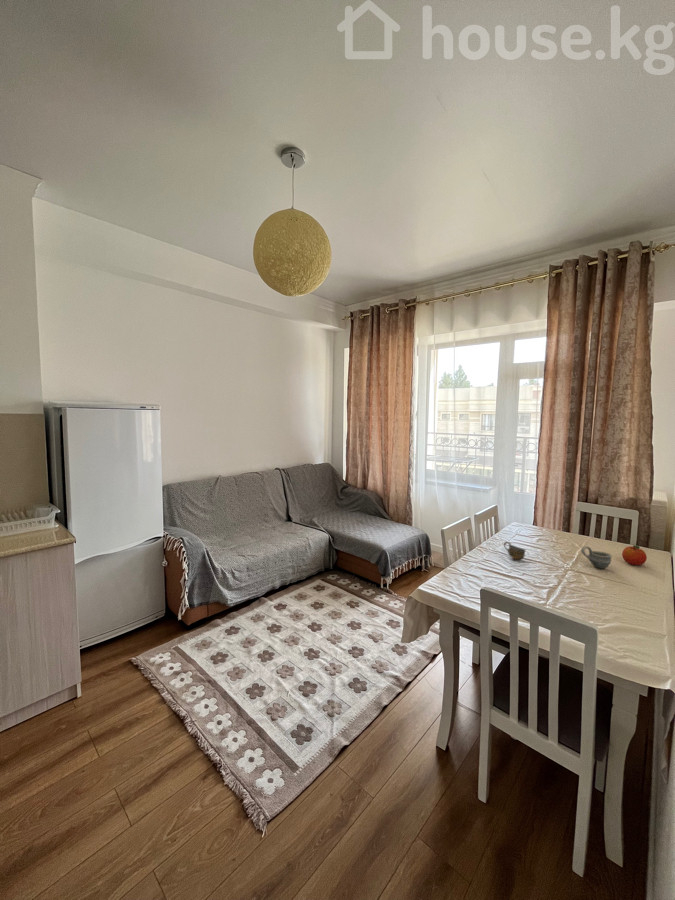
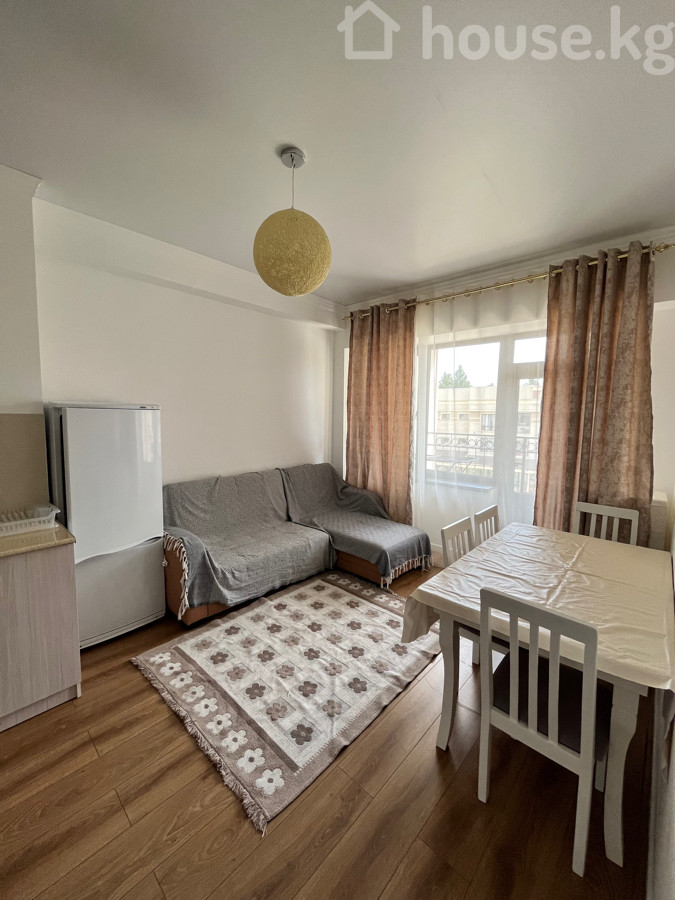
- cup [580,545,613,570]
- cup [503,541,527,560]
- fruit [621,544,648,566]
